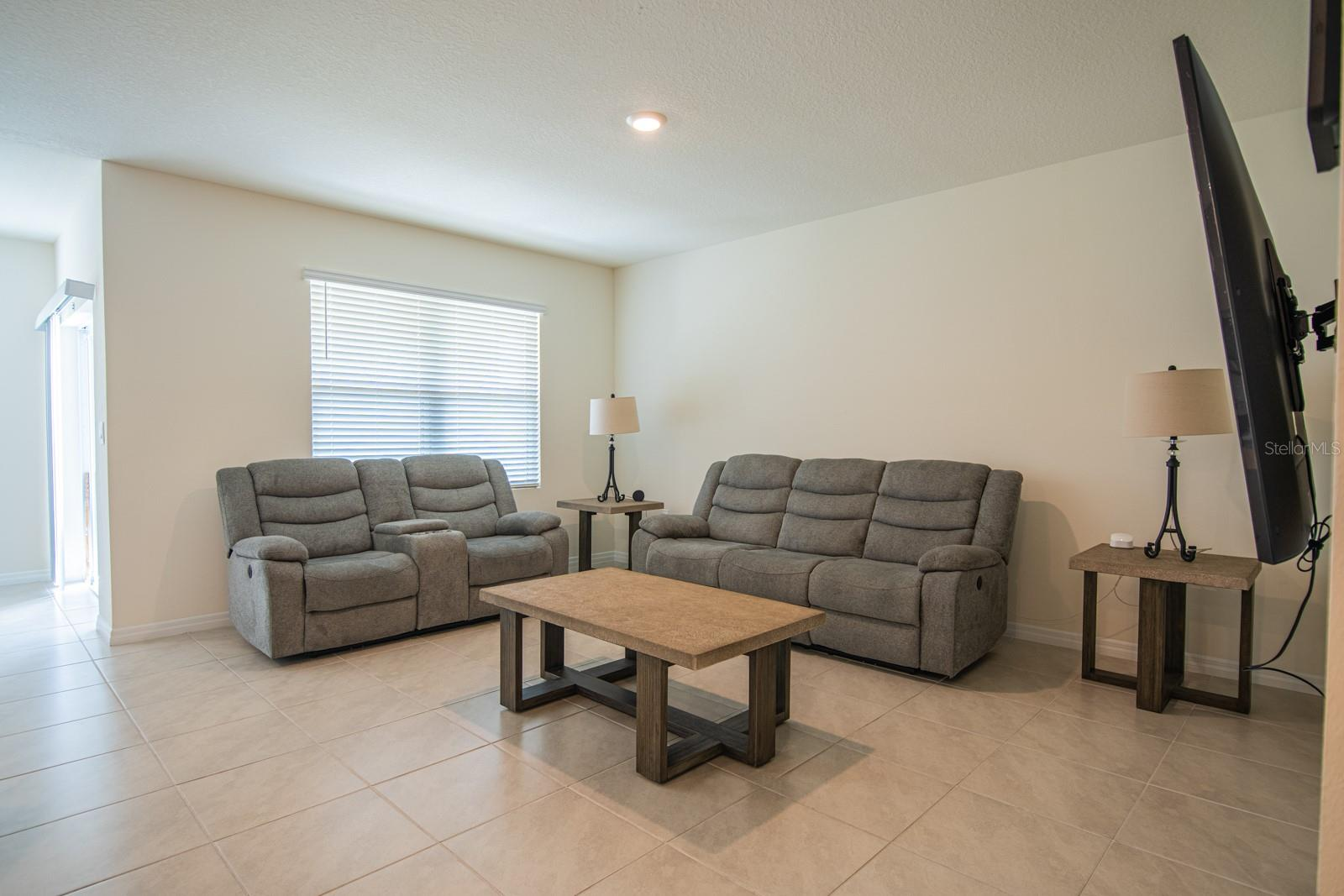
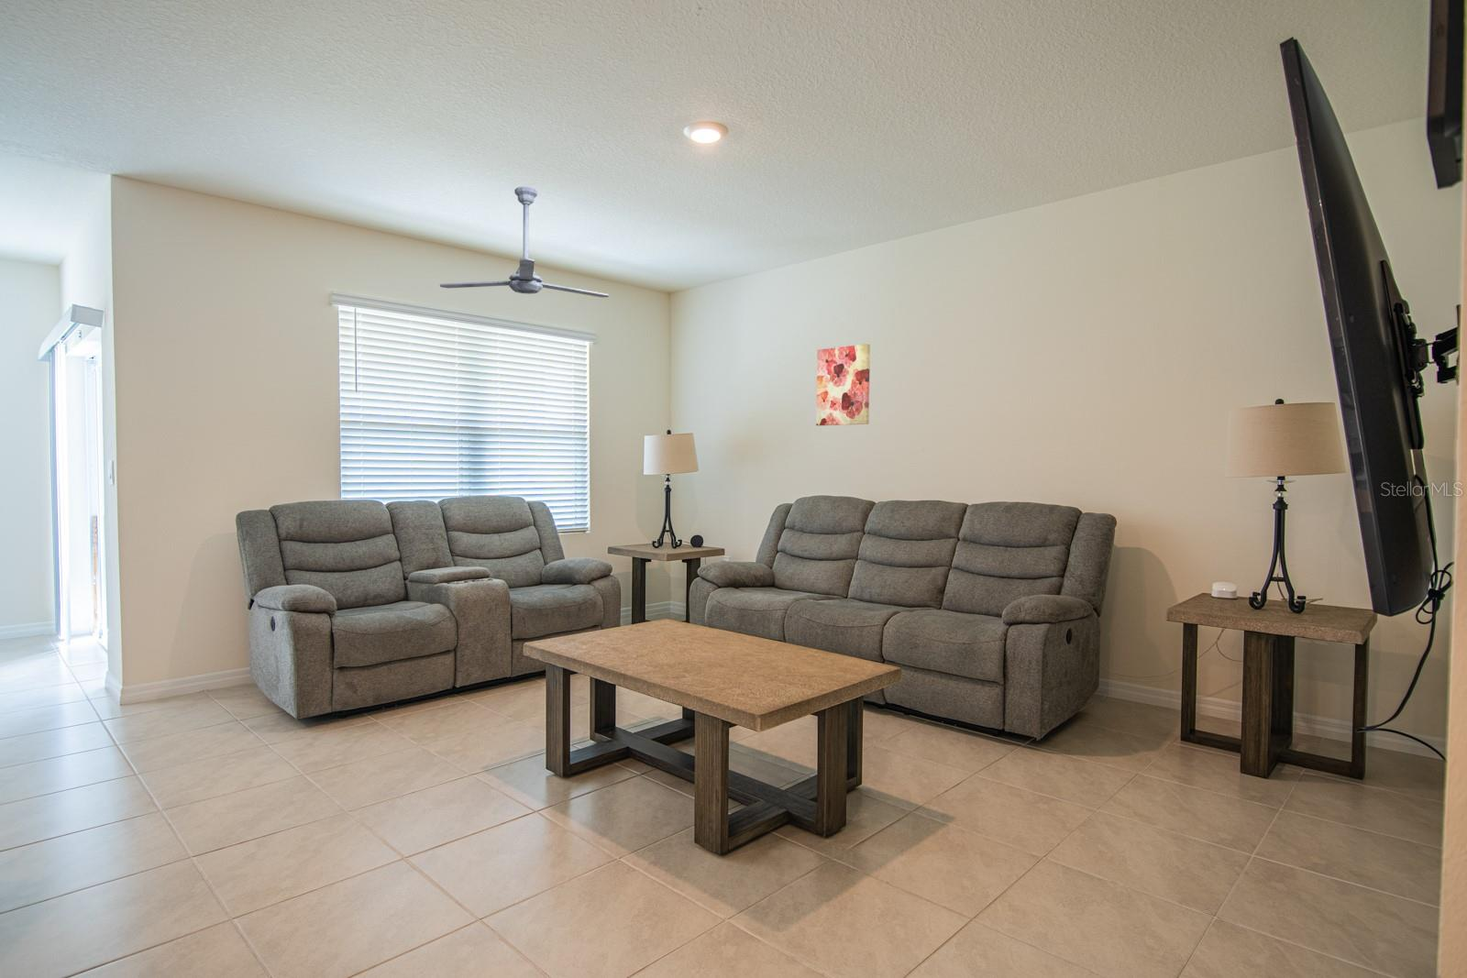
+ wall art [815,343,871,426]
+ ceiling fan [439,186,610,298]
